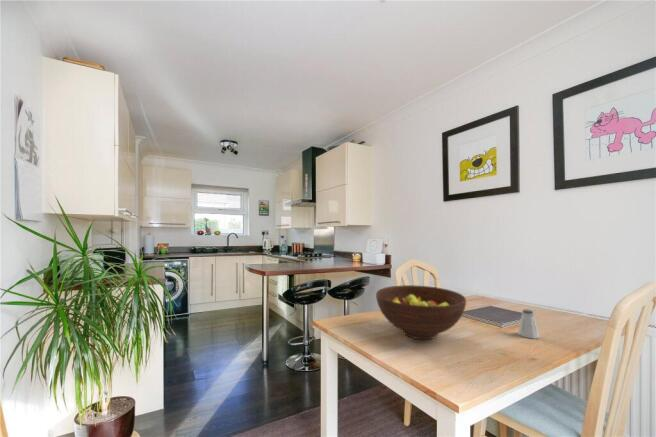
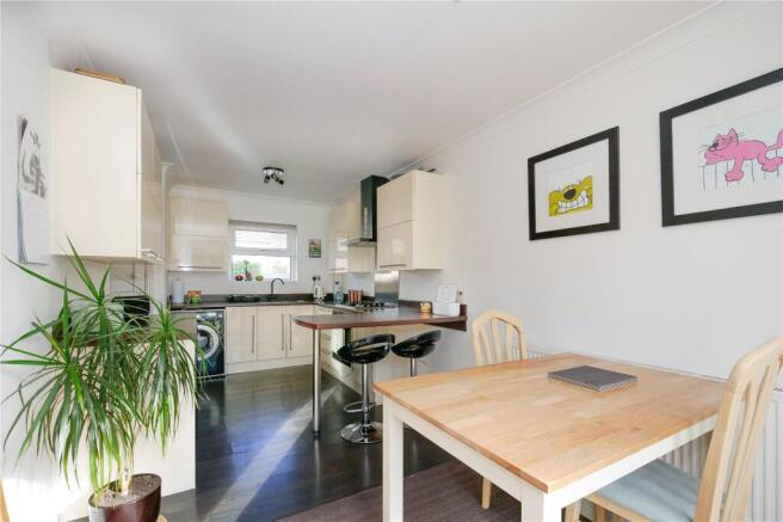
- saltshaker [517,309,540,340]
- fruit bowl [375,284,467,340]
